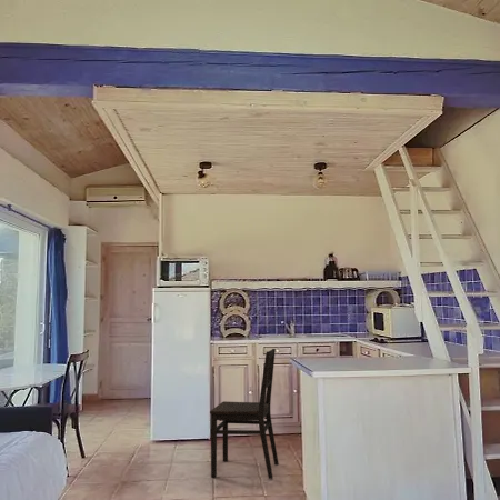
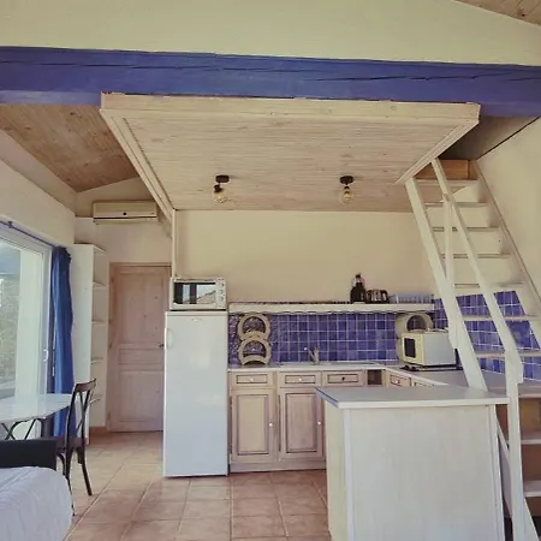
- dining chair [209,348,280,480]
